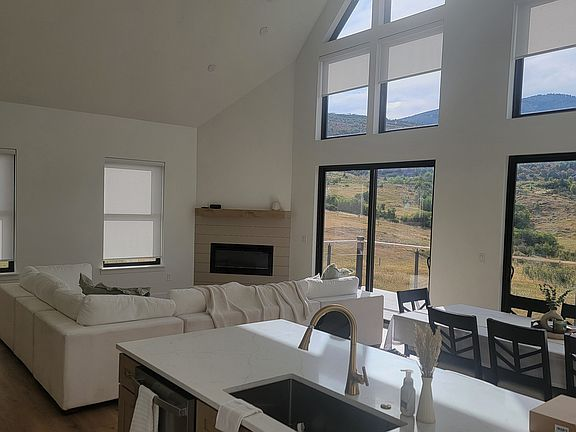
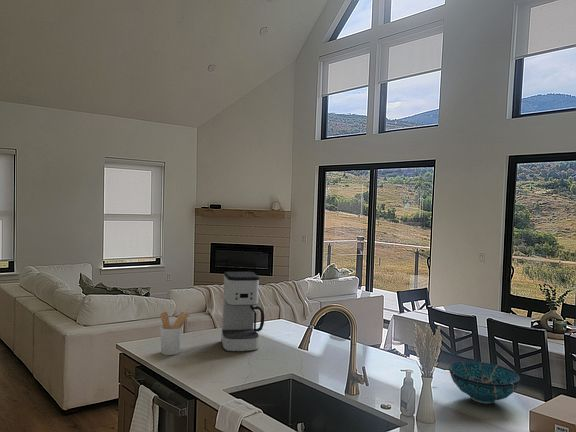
+ coffee maker [220,271,265,353]
+ utensil holder [159,311,190,356]
+ decorative bowl [448,361,521,404]
